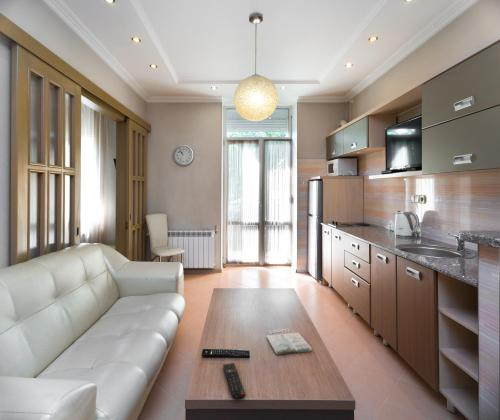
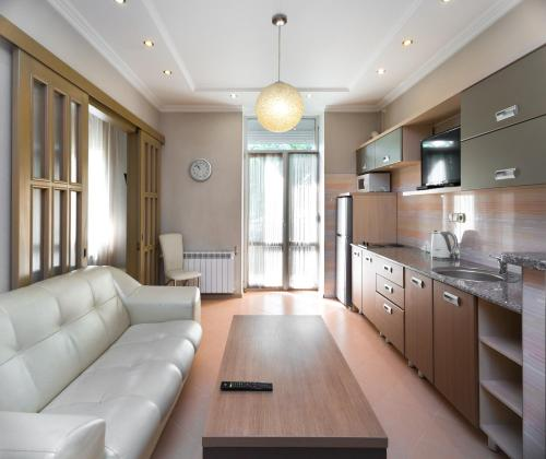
- magazine [265,328,313,356]
- remote control [222,362,247,401]
